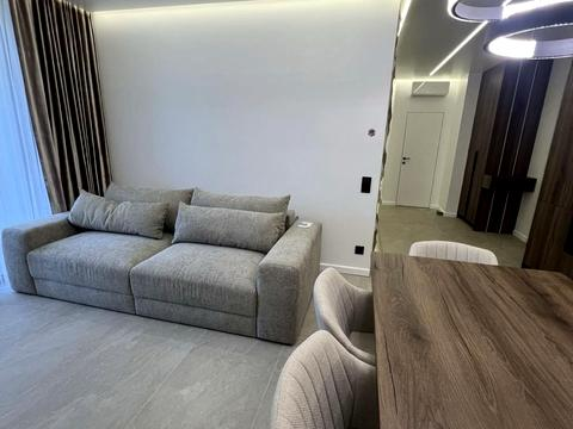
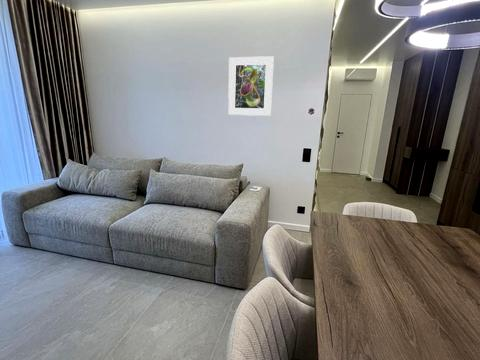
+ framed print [227,55,275,117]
